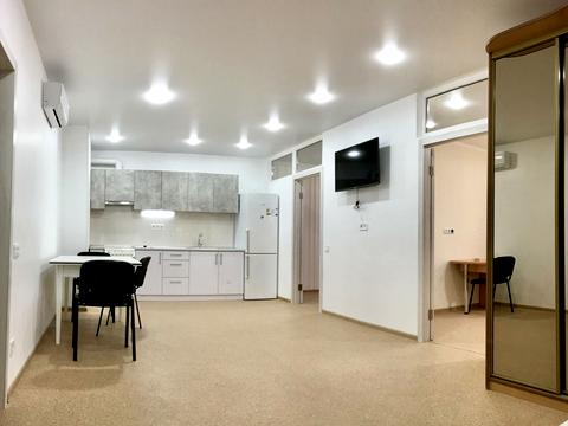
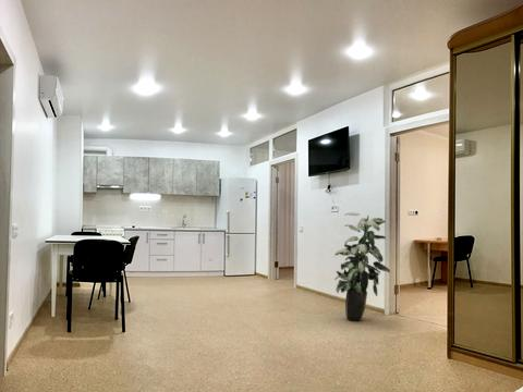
+ indoor plant [333,211,391,322]
